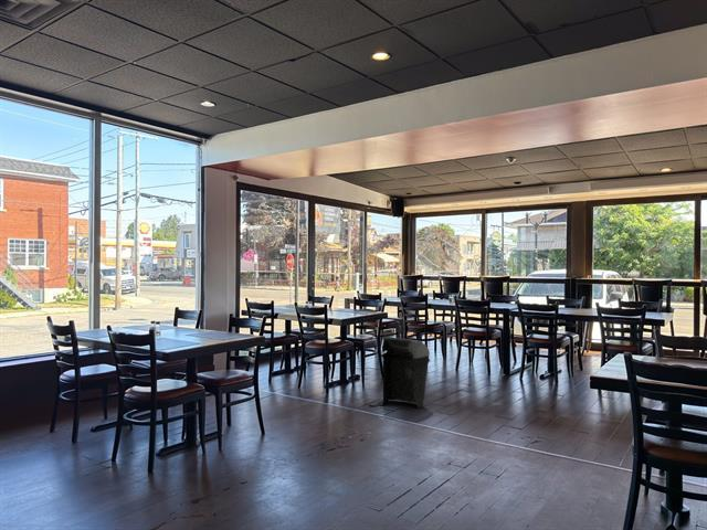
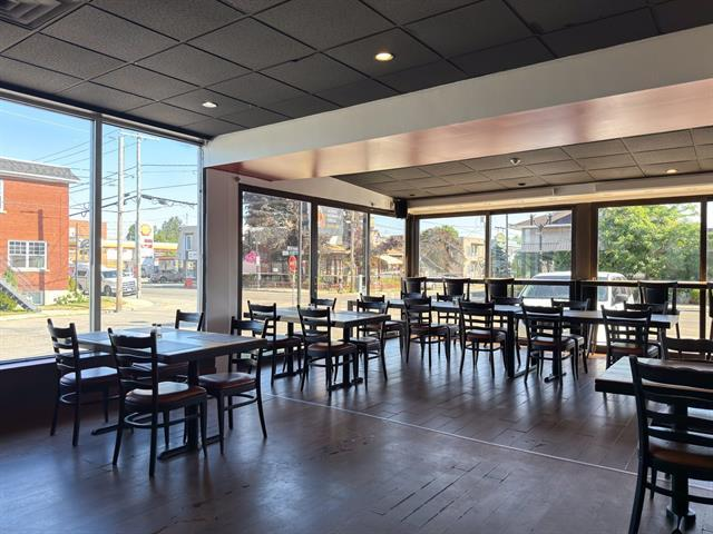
- trash can [368,336,431,409]
